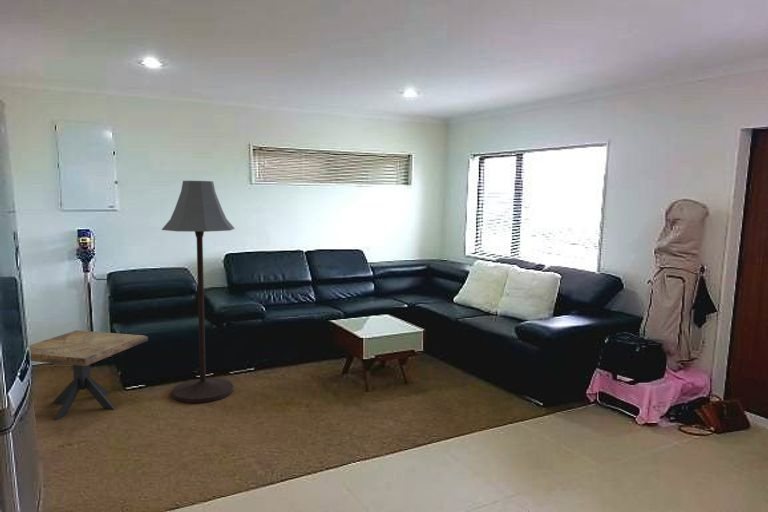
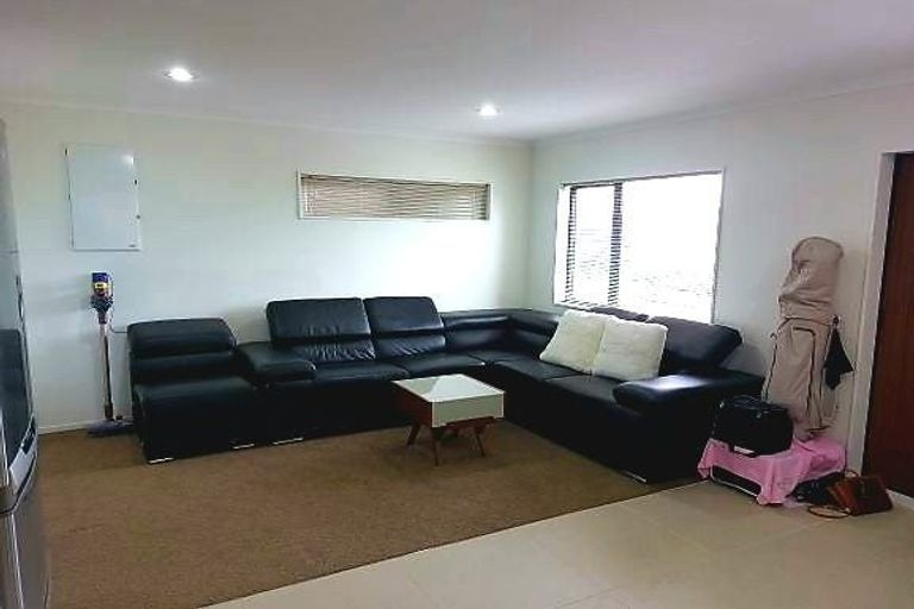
- floor lamp [161,180,236,404]
- side table [29,329,149,421]
